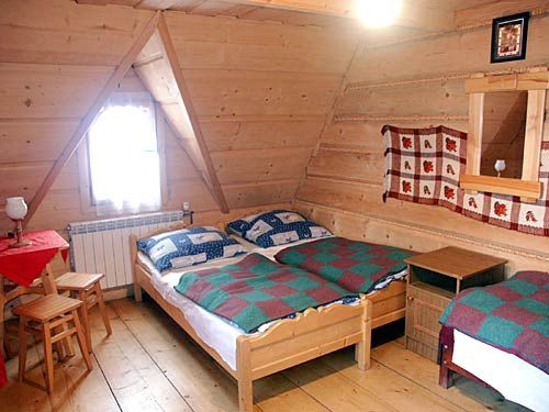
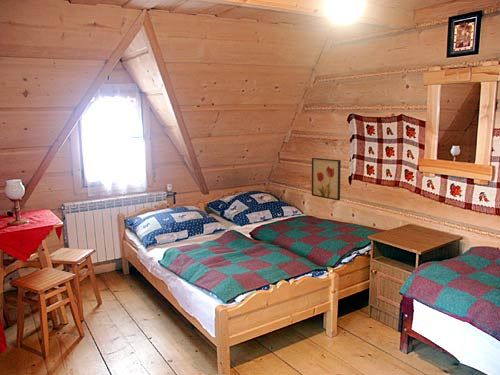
+ wall art [311,157,342,202]
